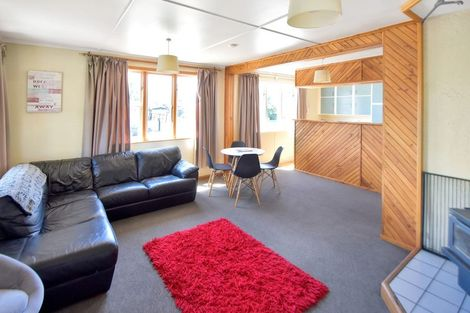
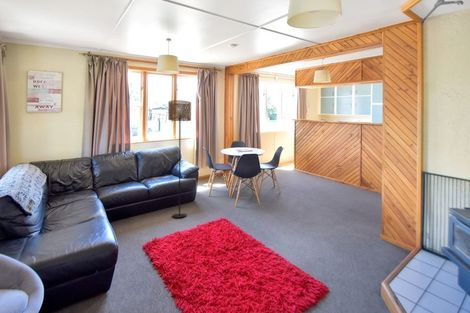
+ floor lamp [167,99,192,219]
